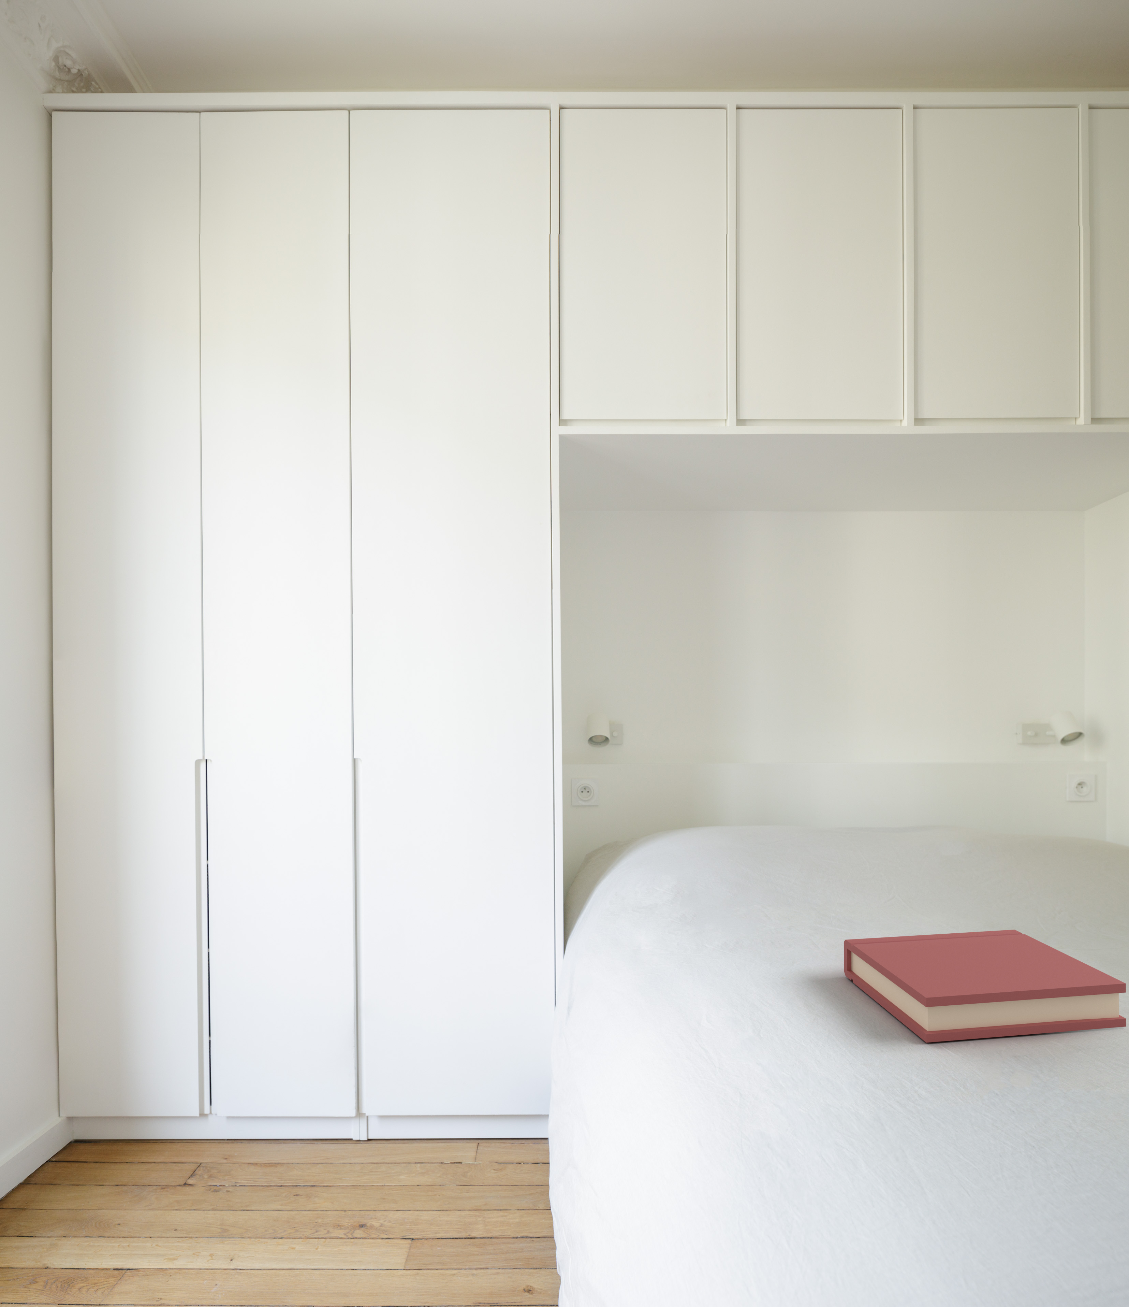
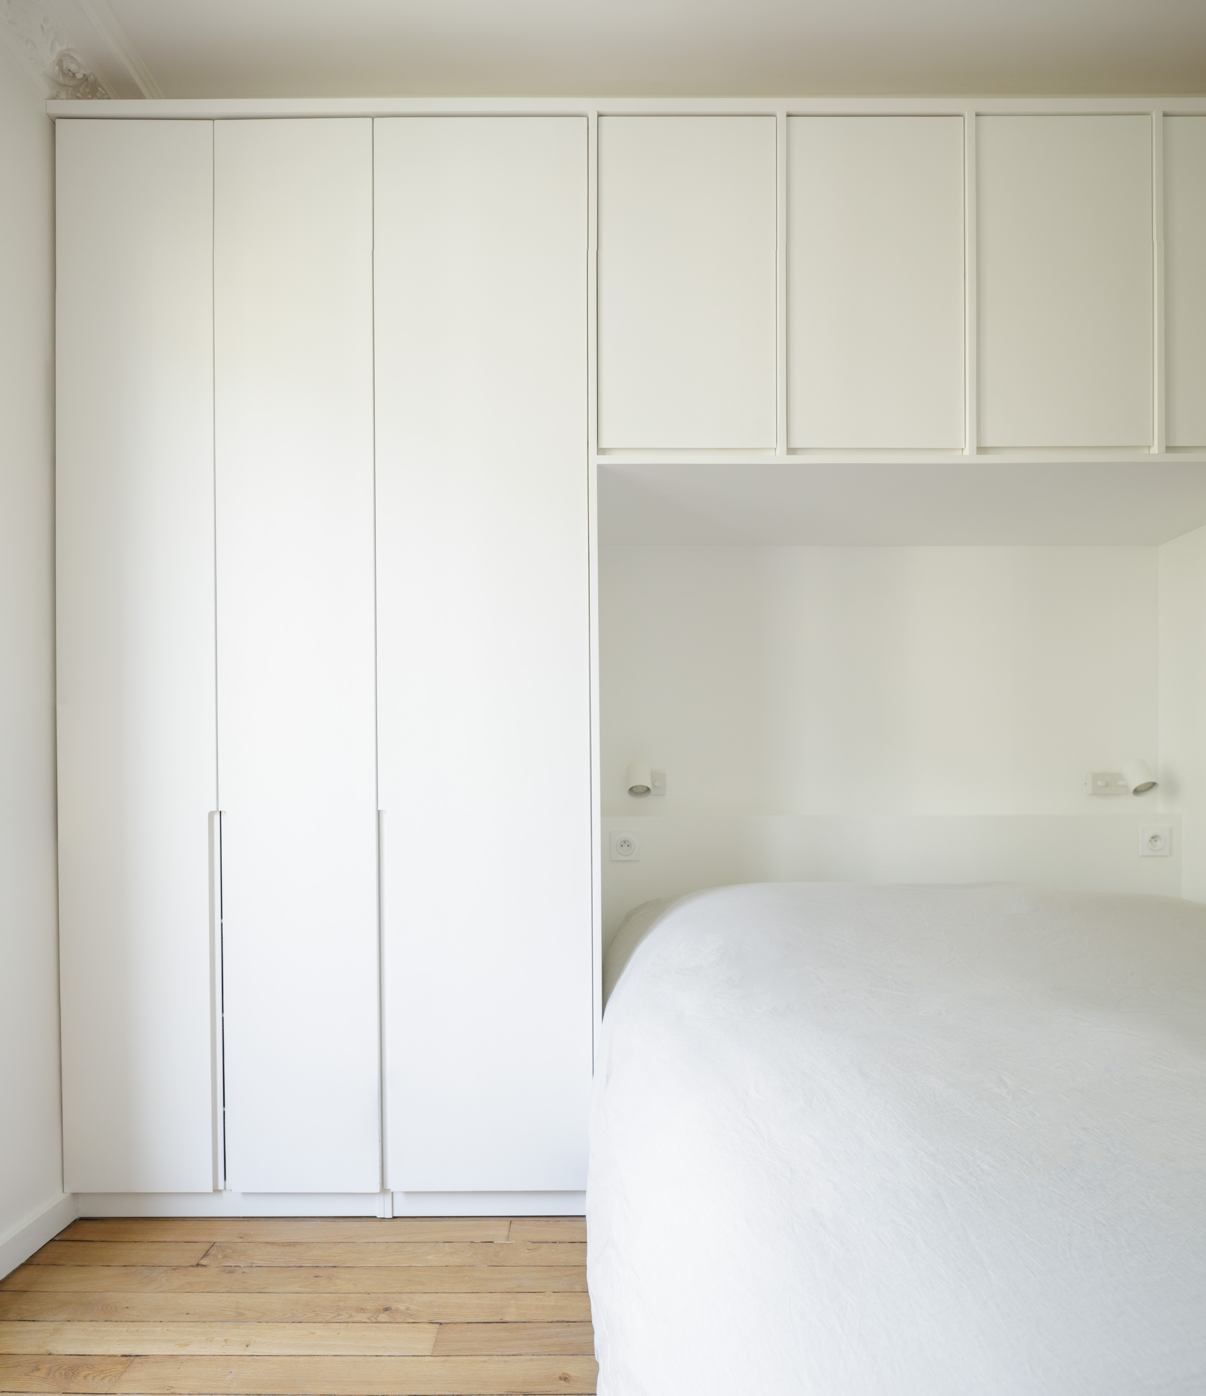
- hardback book [843,929,1127,1042]
